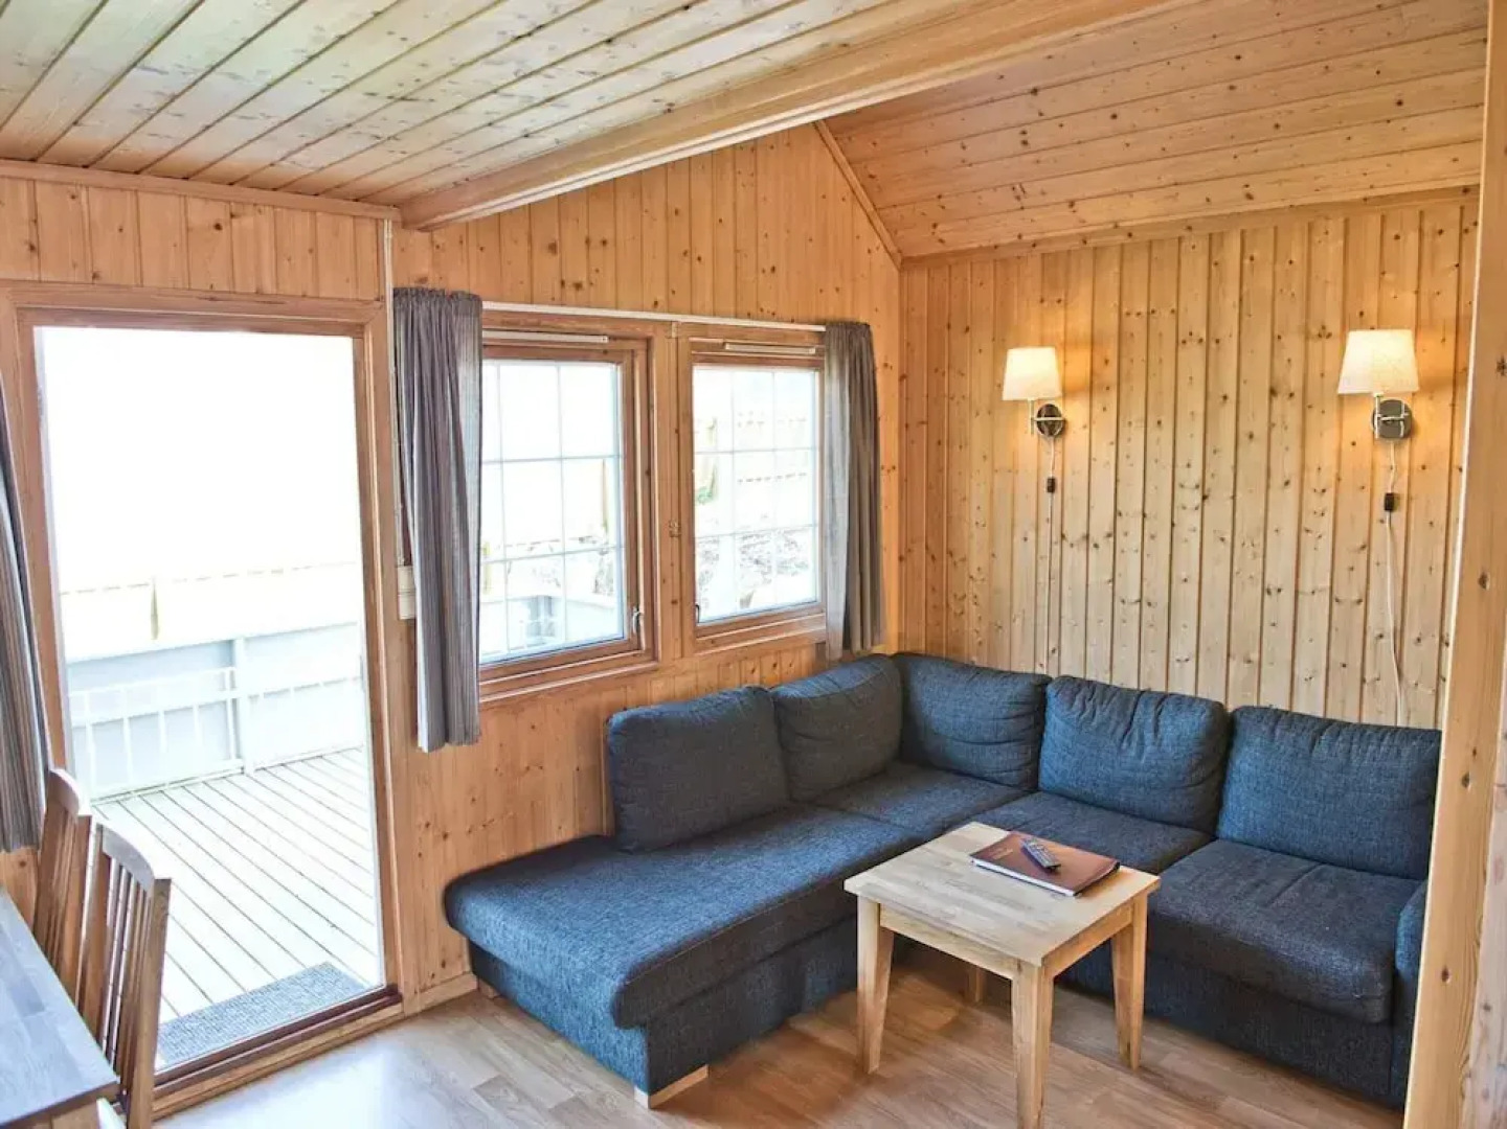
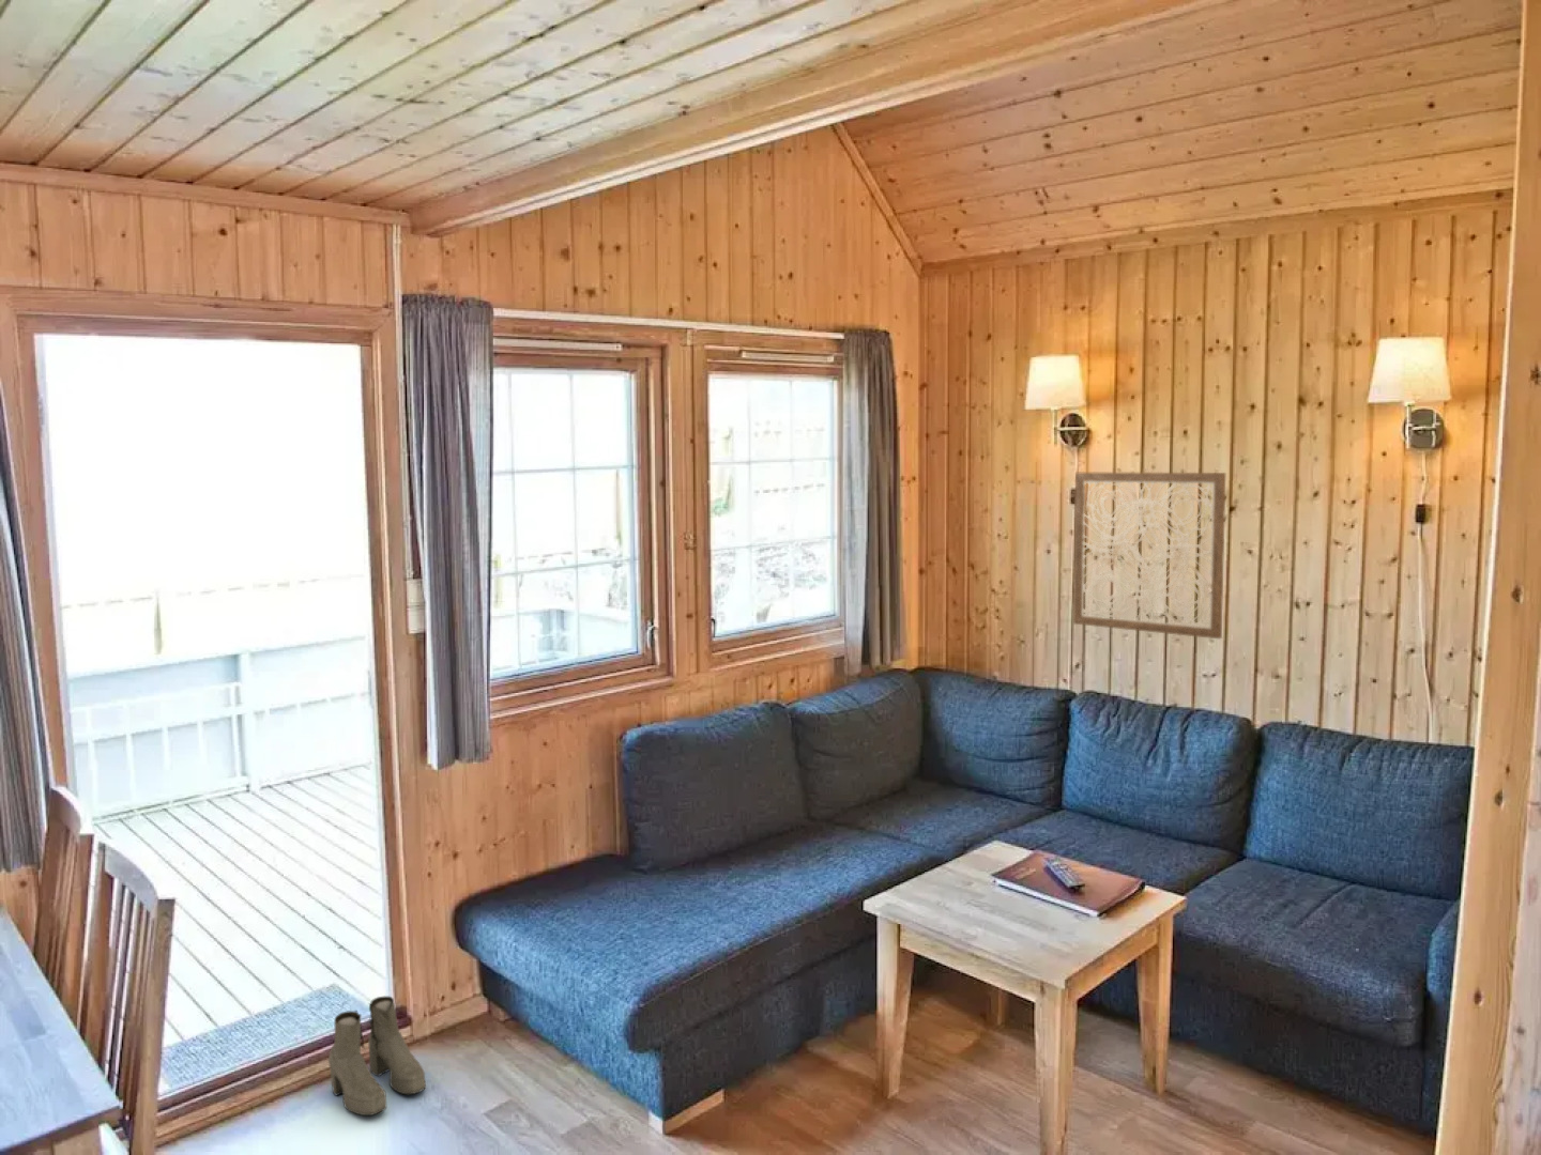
+ wall art [1073,467,1227,639]
+ boots [328,995,427,1116]
